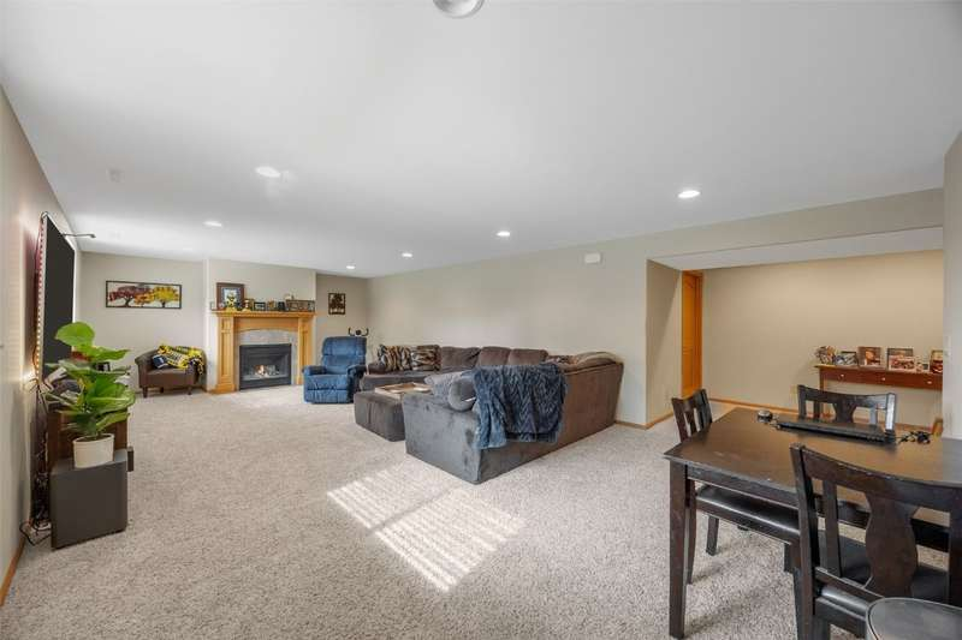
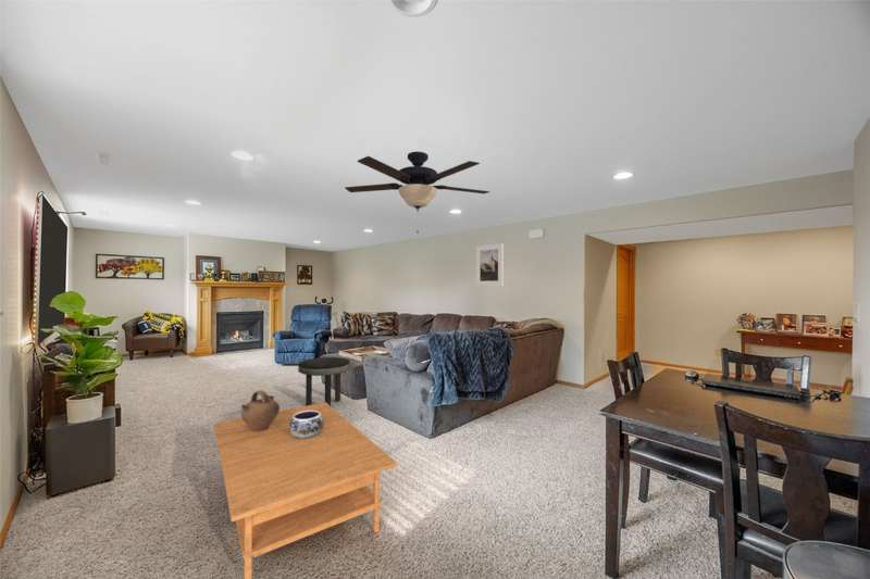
+ decorative bowl [289,411,323,439]
+ ceiling fan [344,151,490,235]
+ jug [240,389,281,432]
+ side table [297,356,351,407]
+ coffee table [213,402,398,579]
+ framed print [475,242,505,287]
